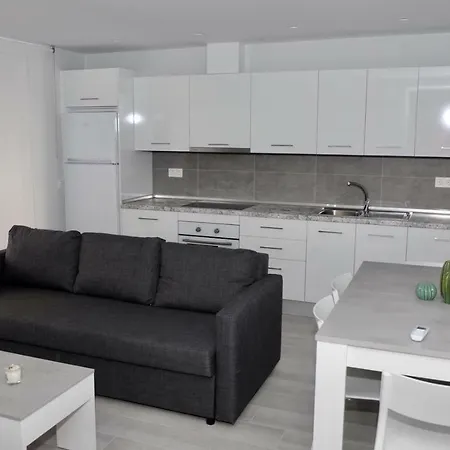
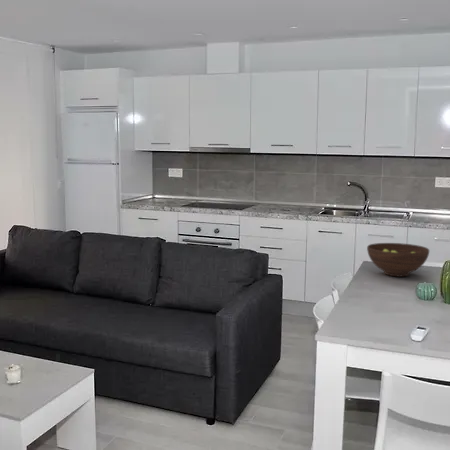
+ fruit bowl [366,242,430,278]
